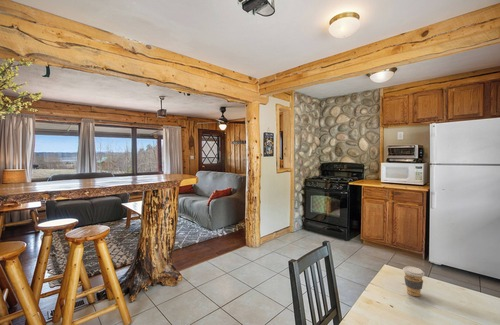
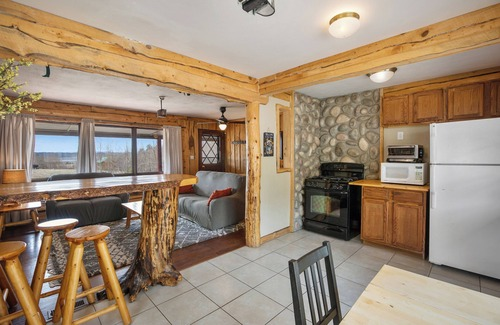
- coffee cup [402,265,425,297]
